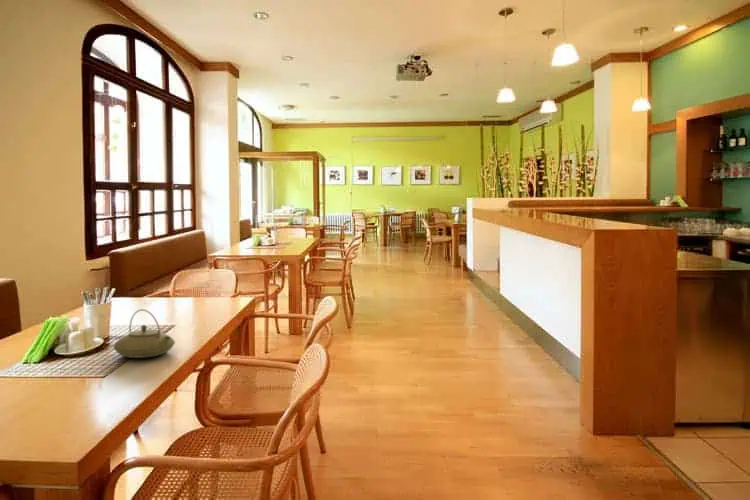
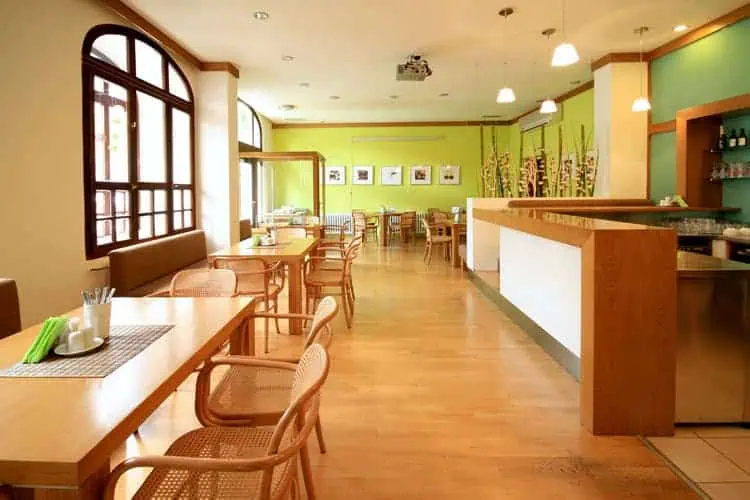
- teapot [112,308,176,359]
